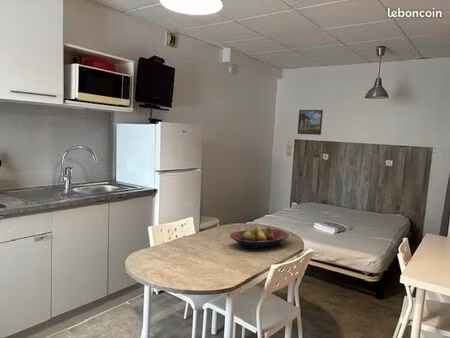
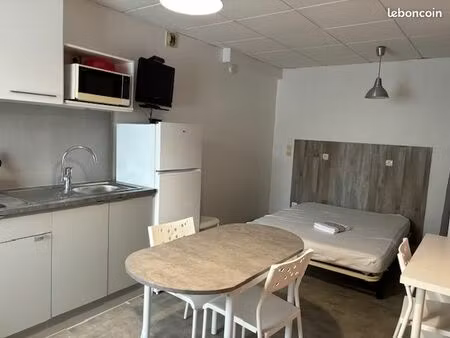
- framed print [297,109,324,136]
- fruit bowl [229,226,290,250]
